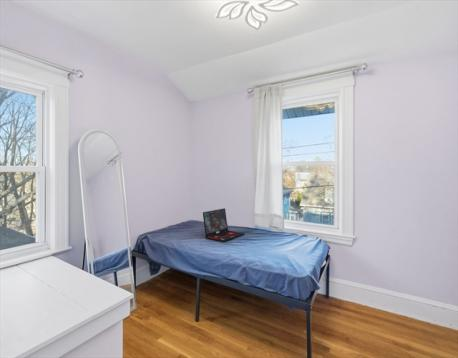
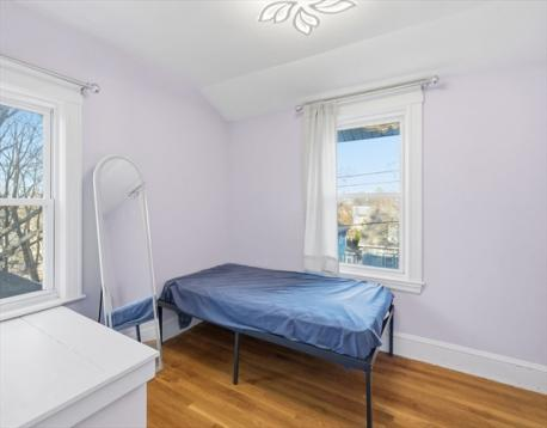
- laptop [202,207,246,243]
